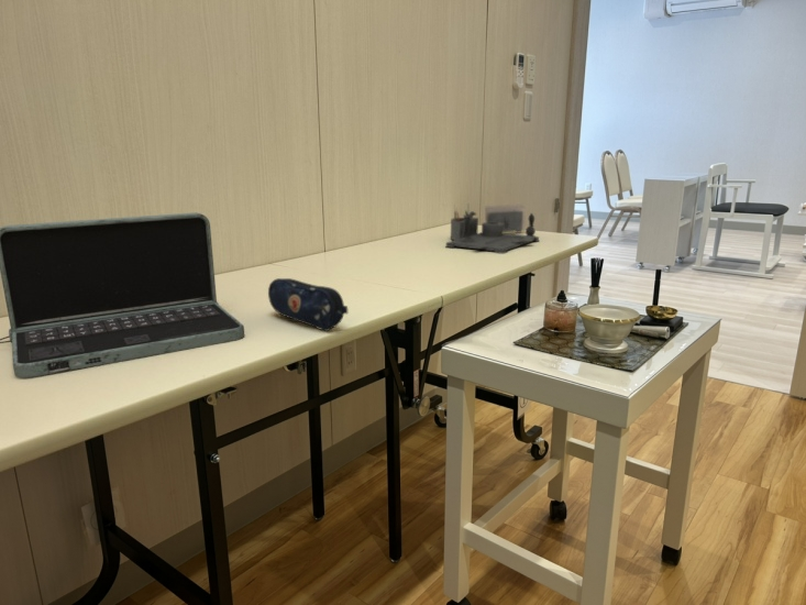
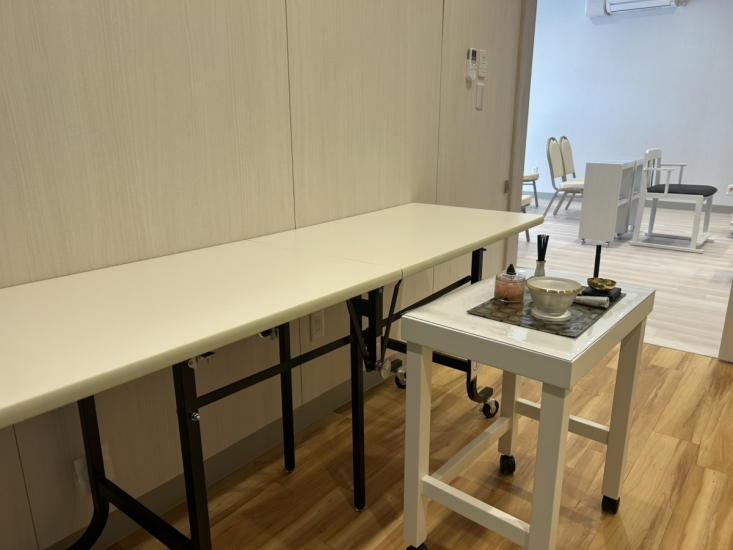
- laptop [0,211,245,380]
- pencil case [267,277,349,332]
- desk organizer [444,197,540,255]
